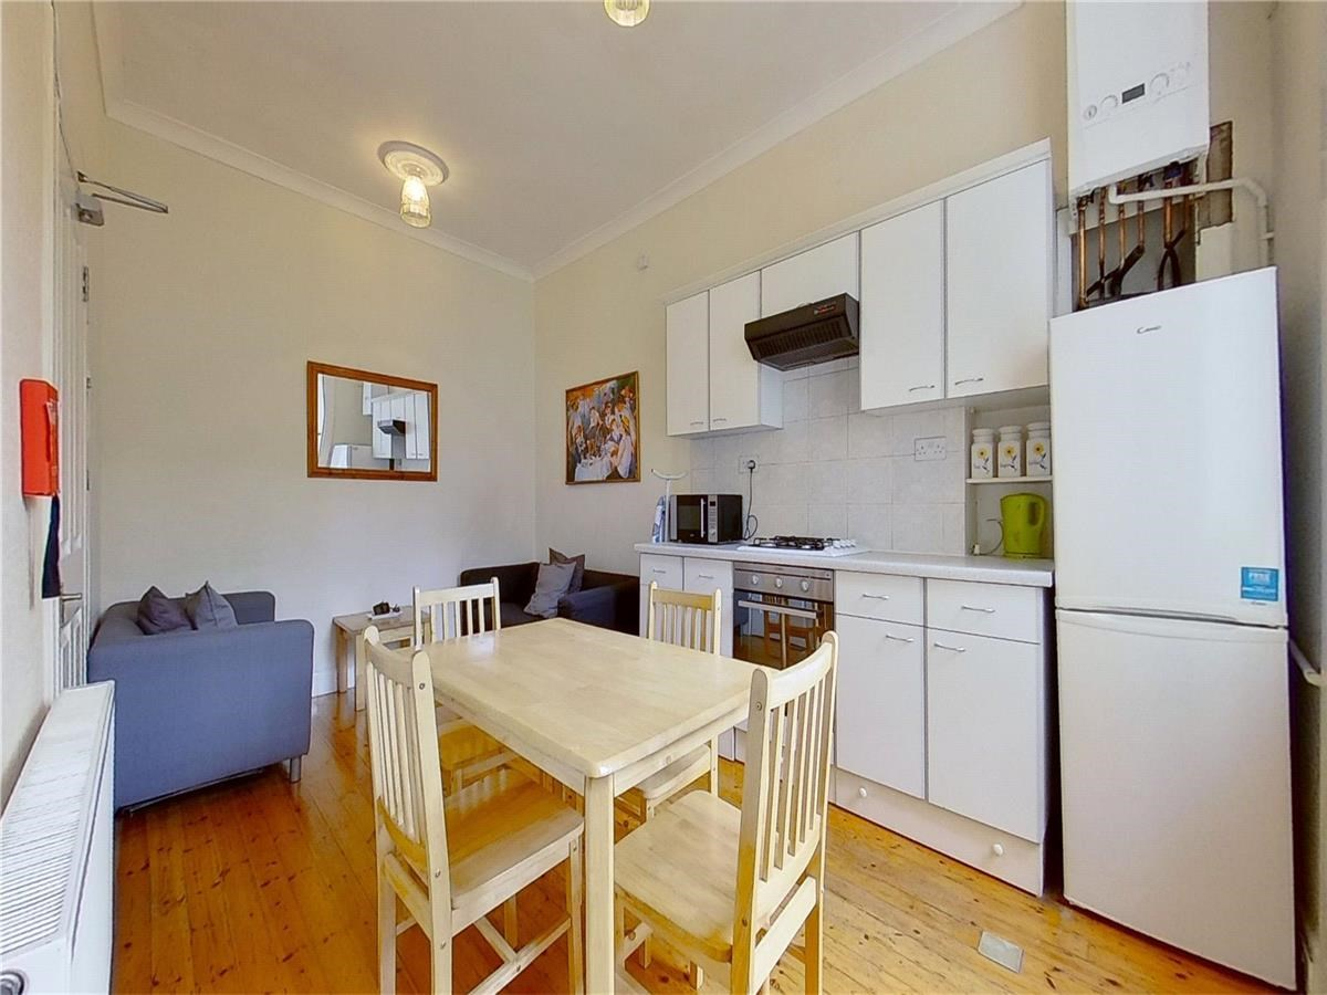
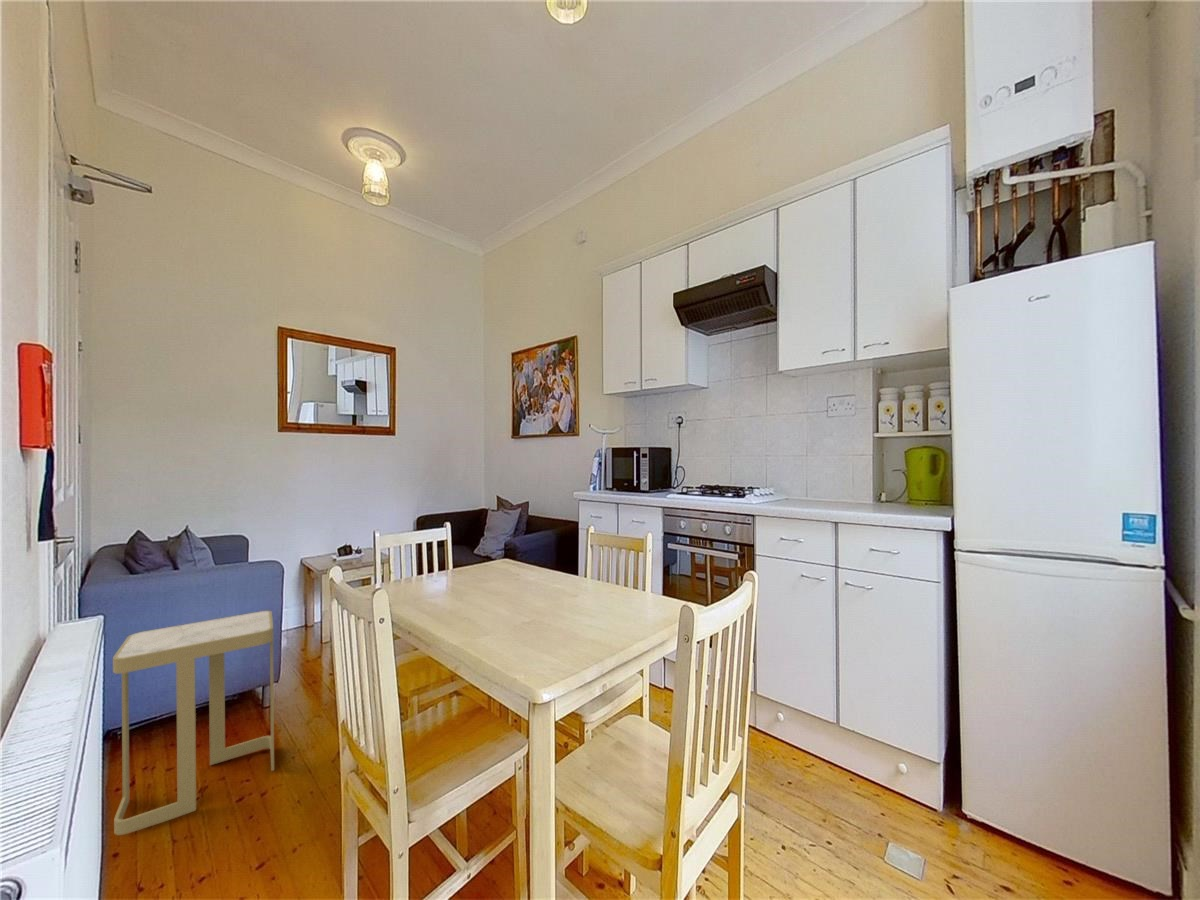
+ side table [112,610,275,836]
